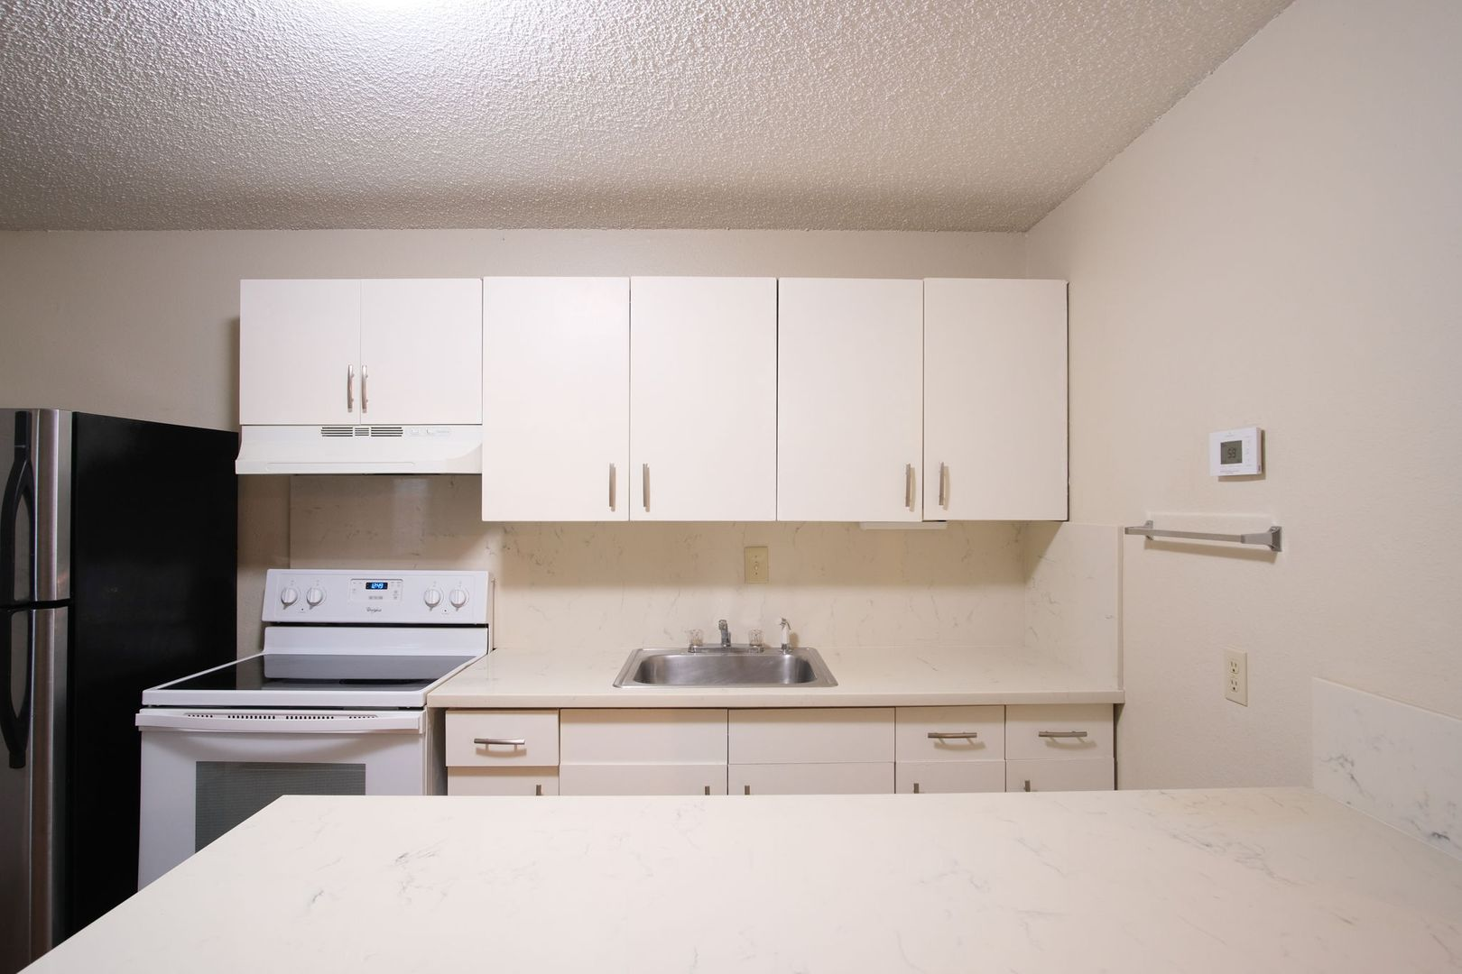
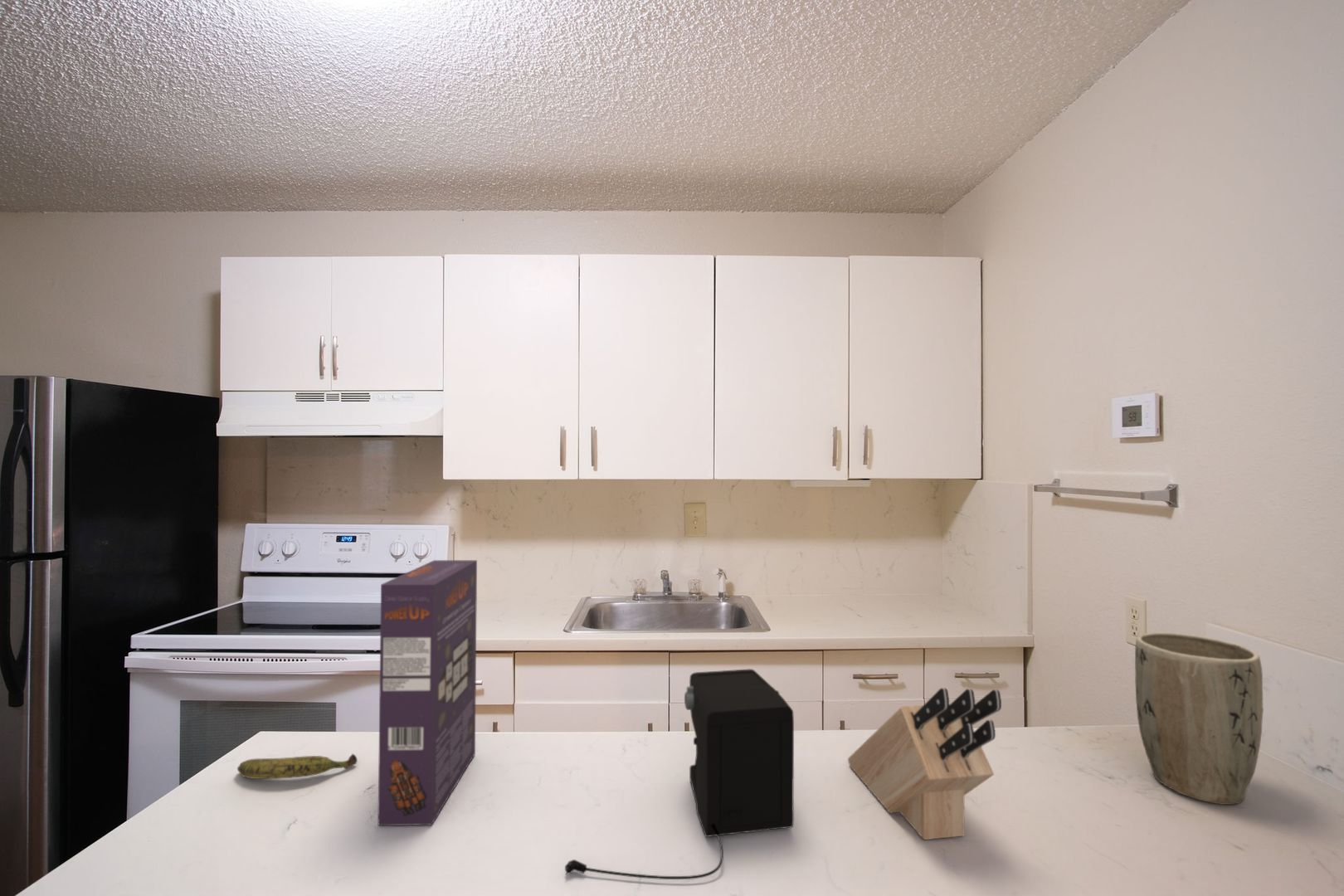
+ plant pot [1134,631,1264,806]
+ banana [236,753,358,780]
+ coffee maker [564,668,795,880]
+ knife block [847,687,1002,840]
+ cereal box [377,559,478,826]
